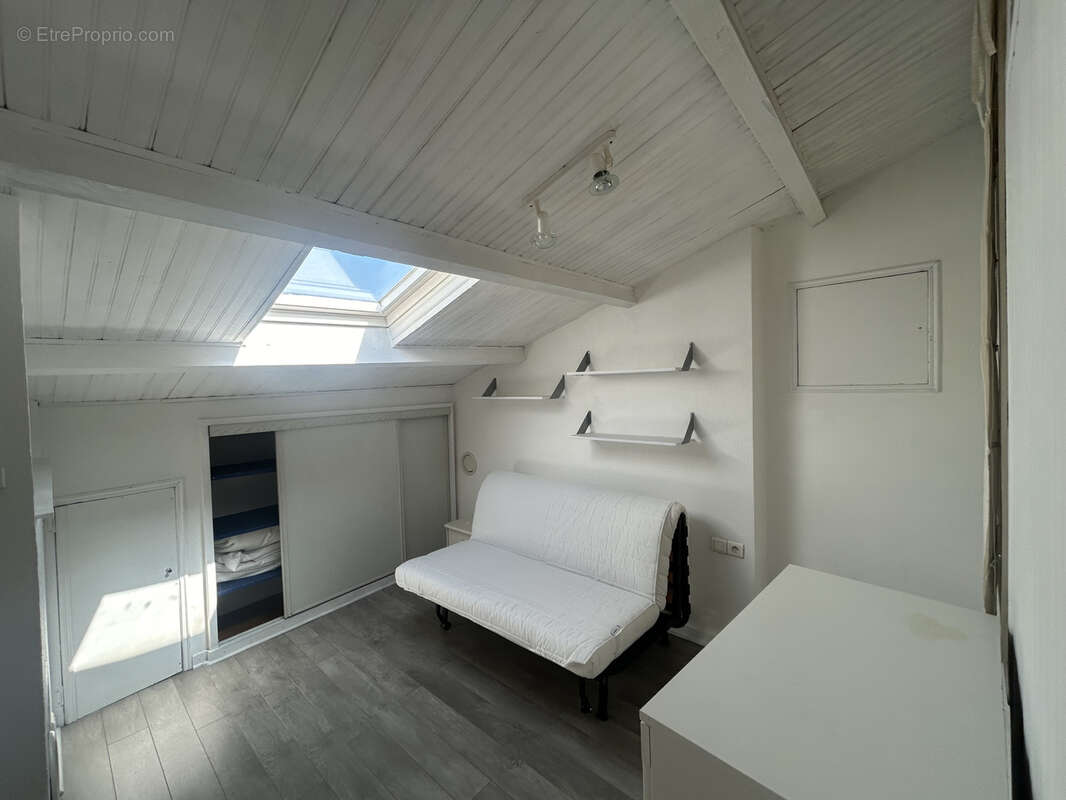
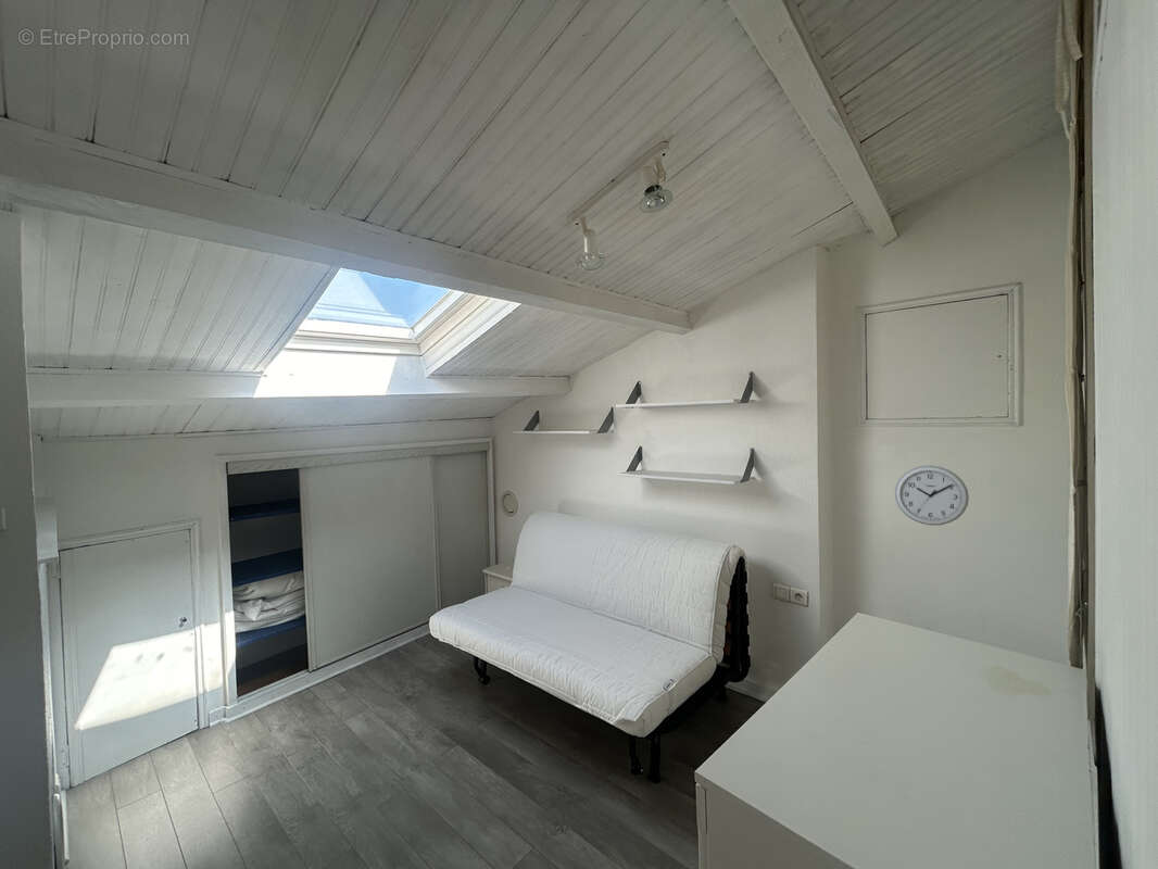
+ wall clock [894,465,970,527]
